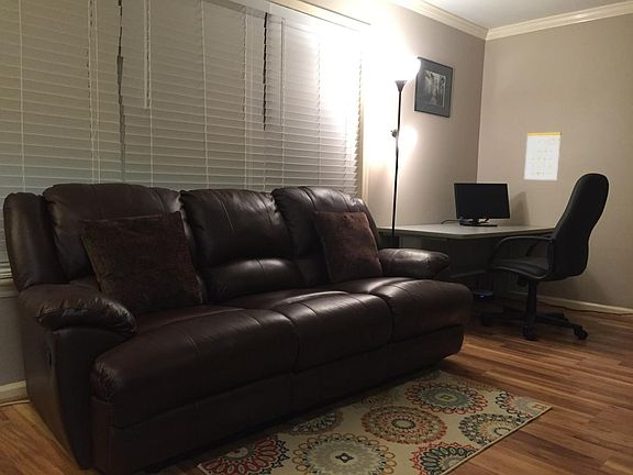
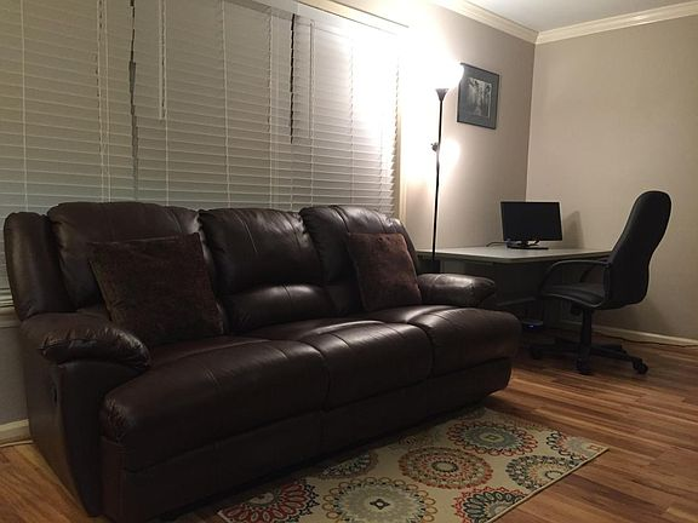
- calendar [523,124,563,181]
